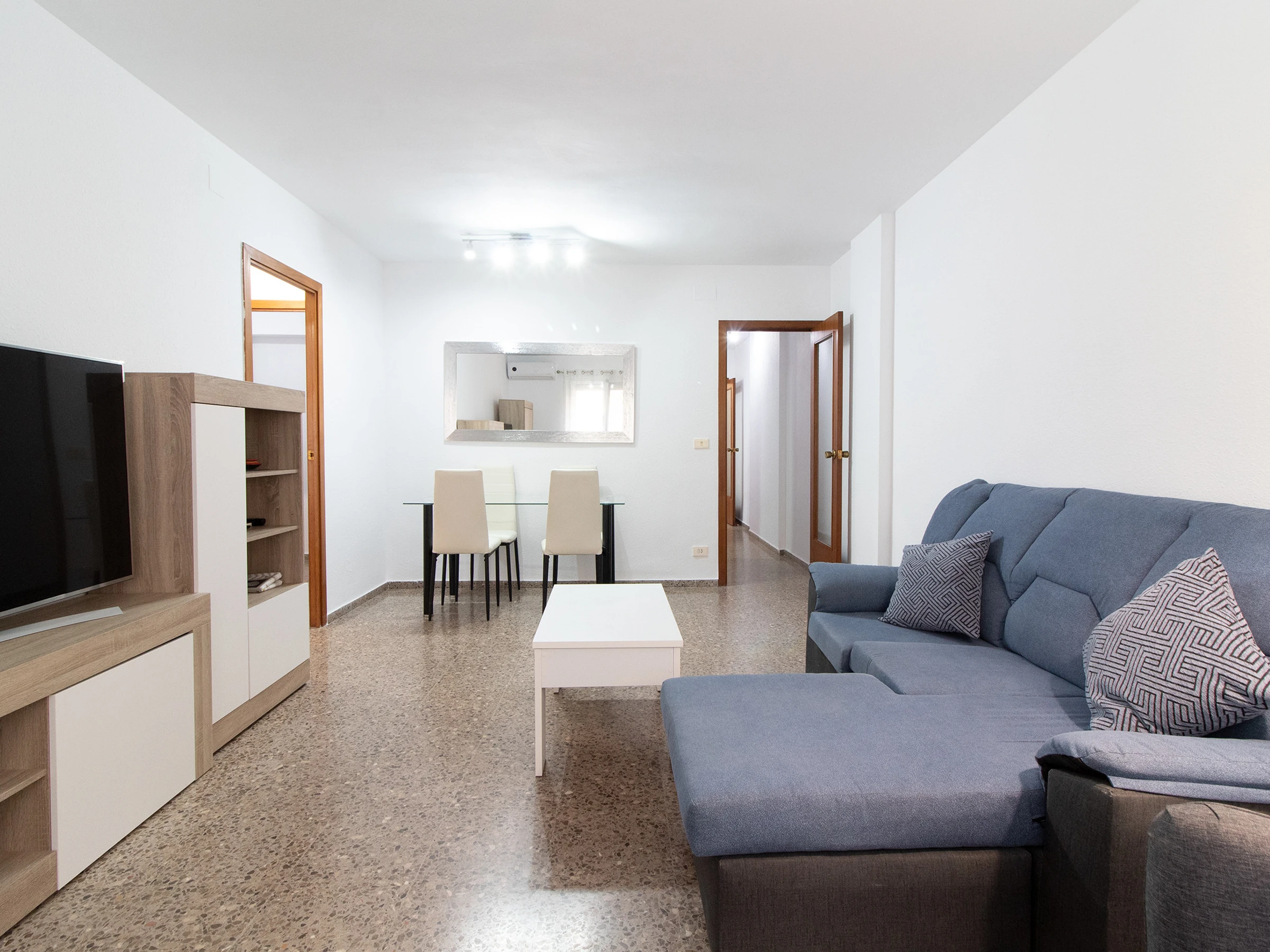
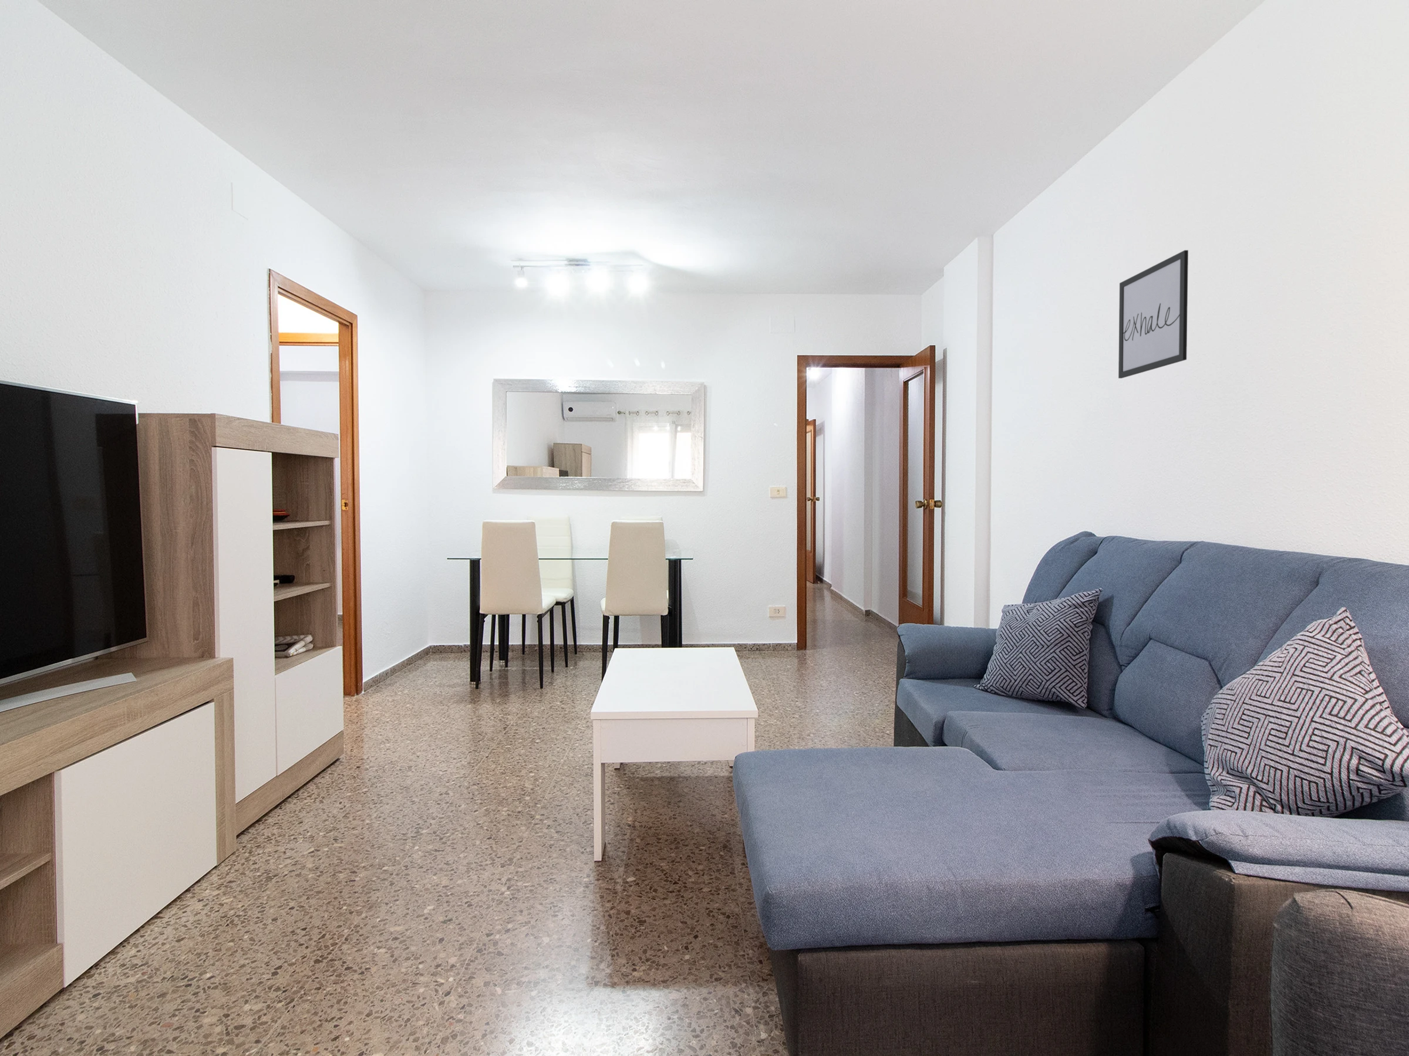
+ wall art [1118,250,1189,379]
